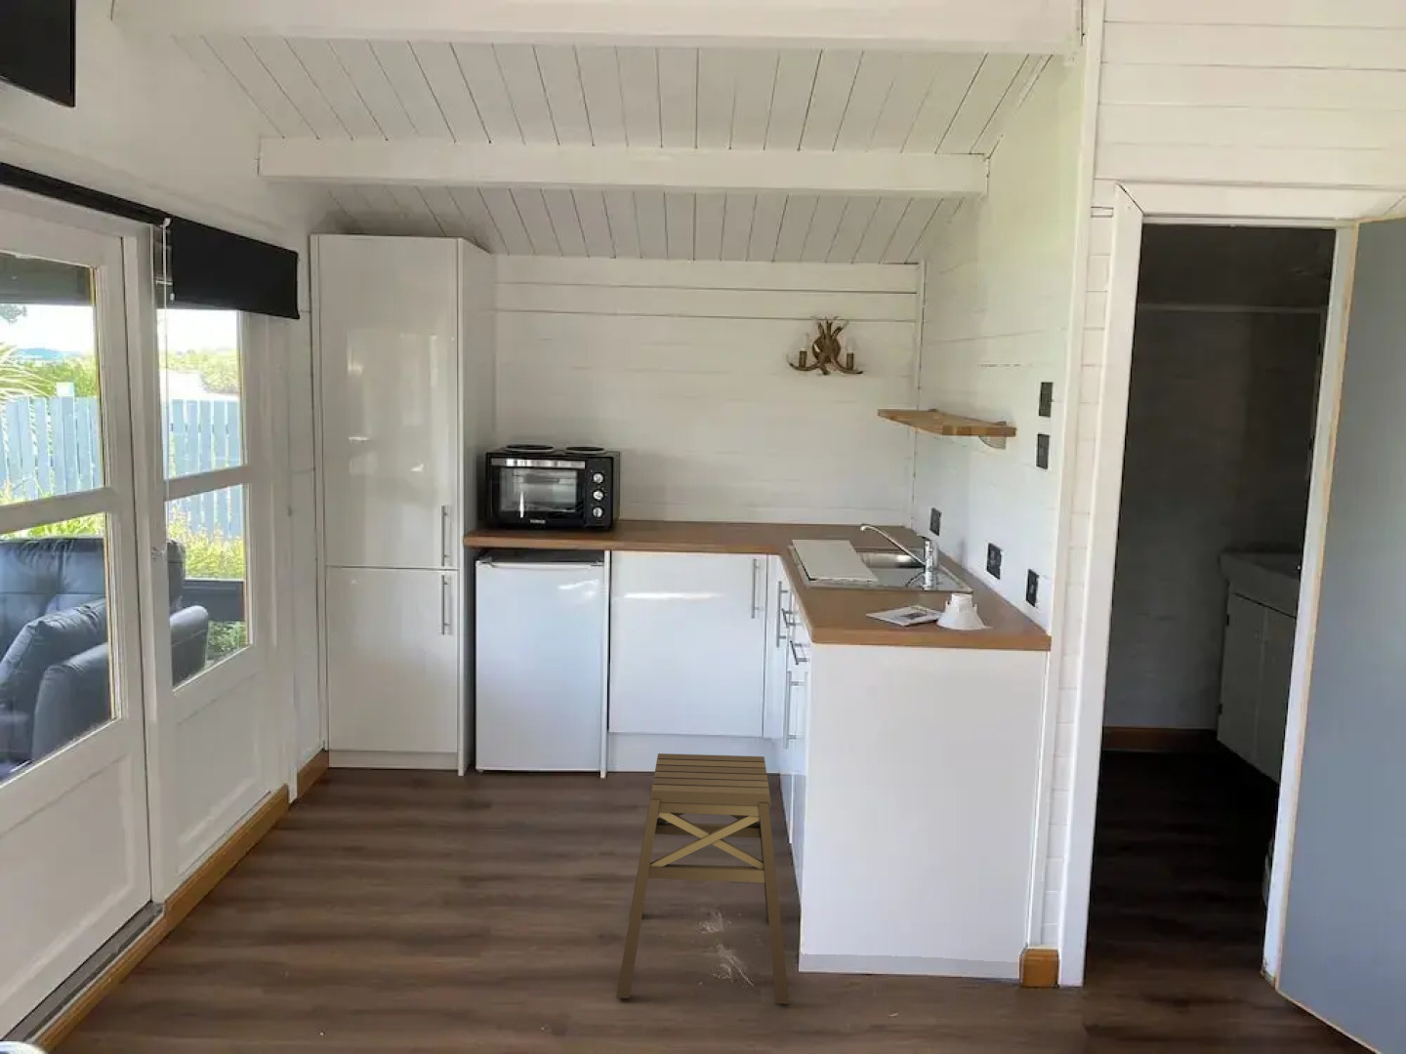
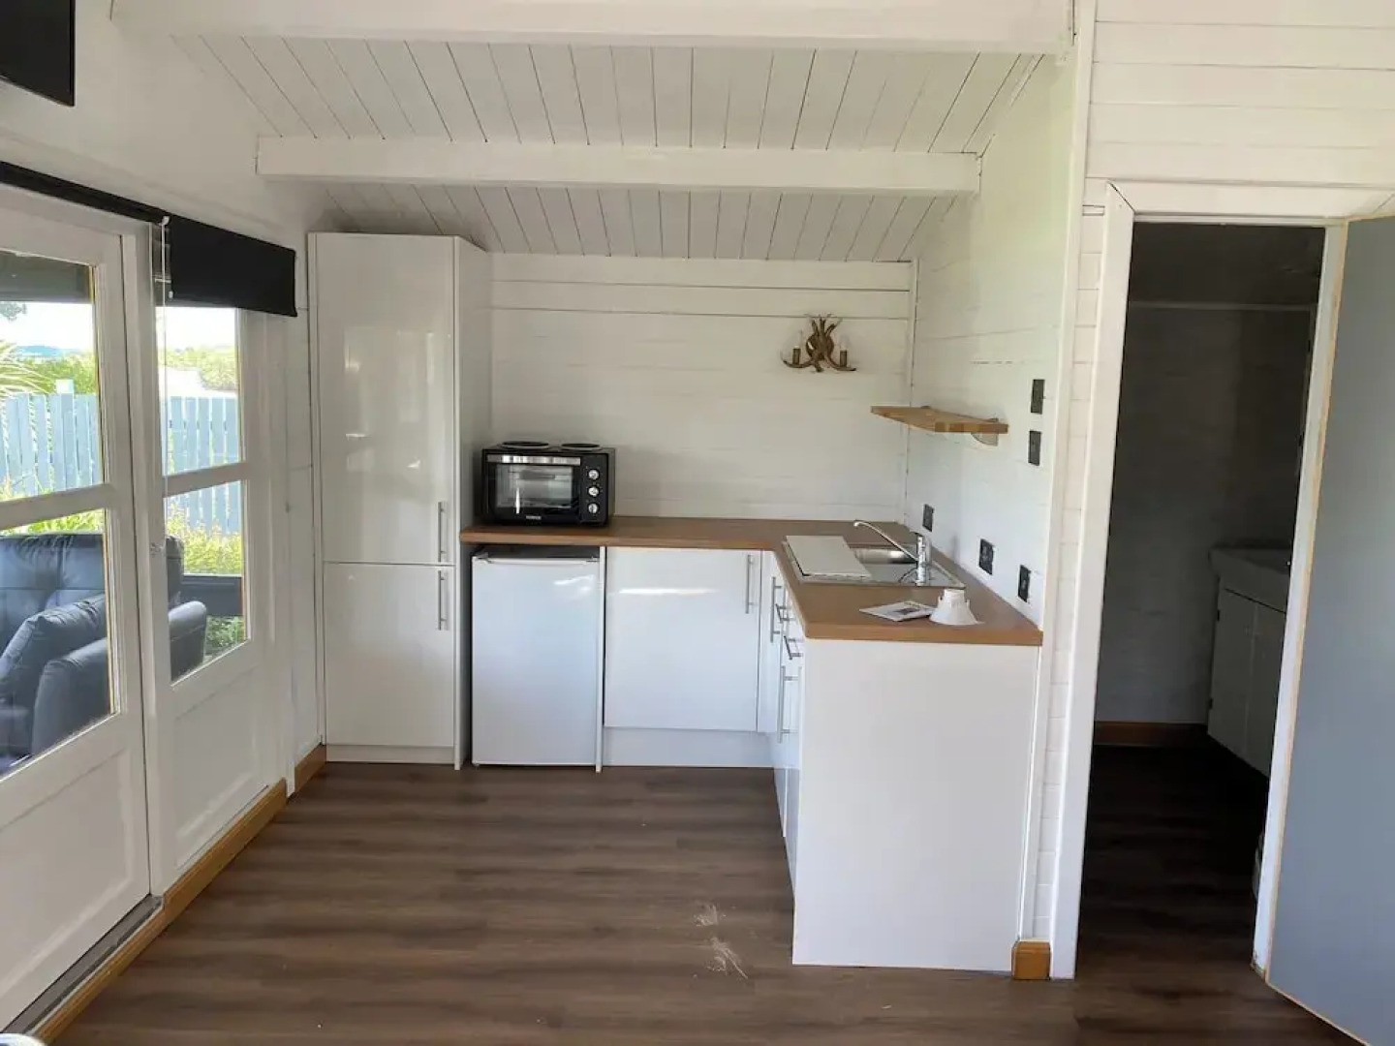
- stool [616,753,789,1005]
